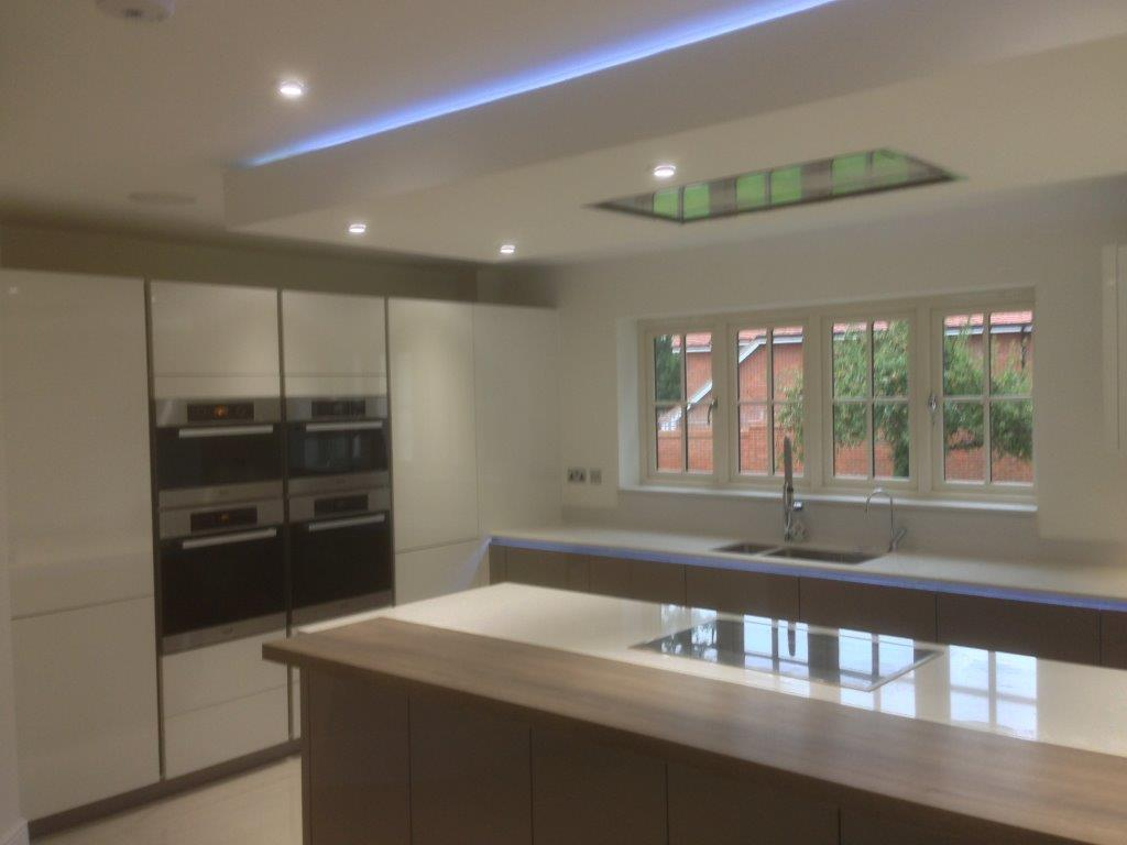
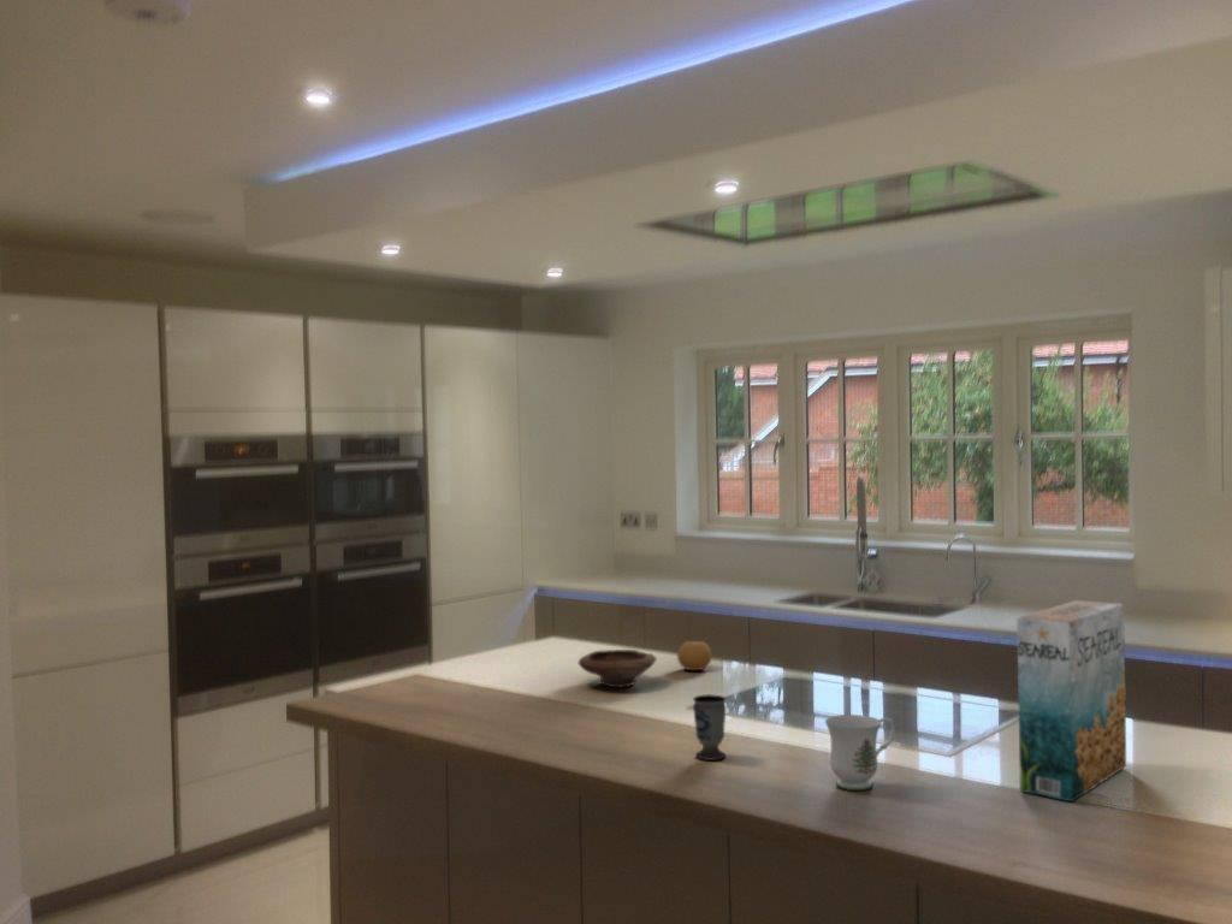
+ cereal box [1015,599,1127,804]
+ fruit [676,640,712,671]
+ bowl [578,648,658,688]
+ mug [824,713,896,792]
+ cup [692,693,727,762]
